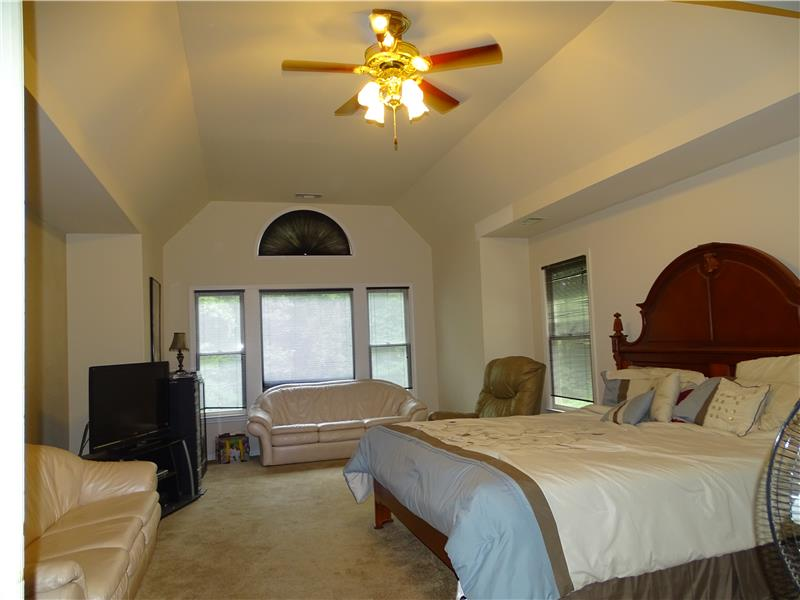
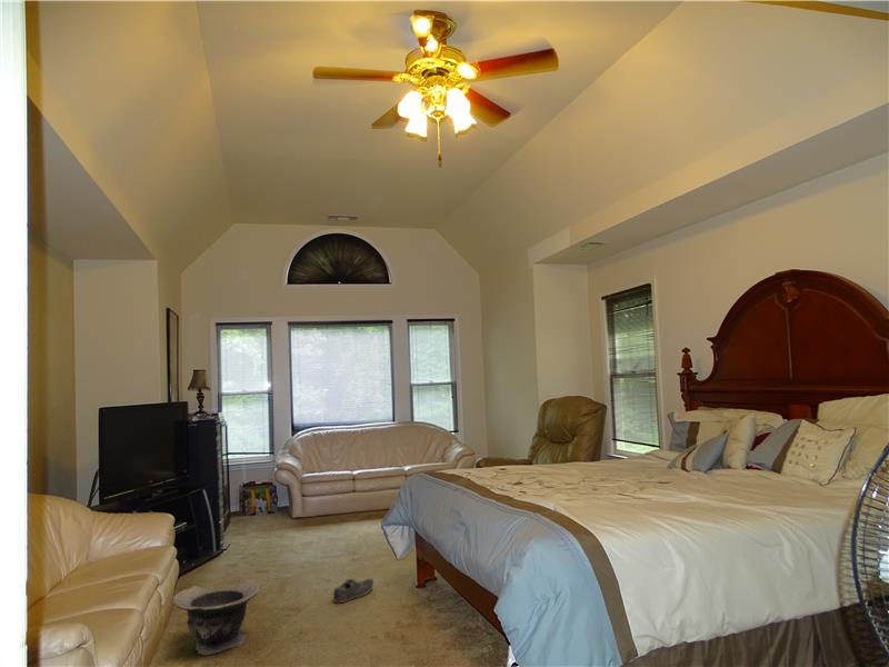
+ shoe [332,578,374,604]
+ decorative bowl [171,579,261,656]
